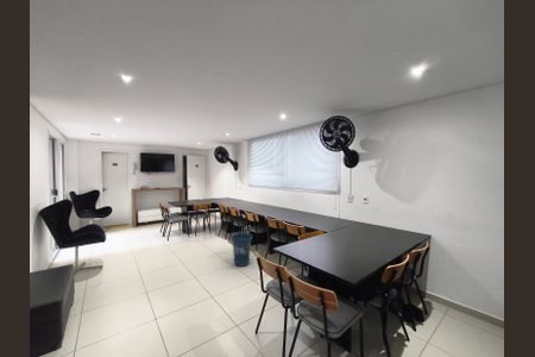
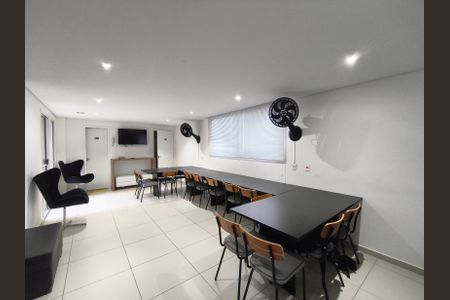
- trash bin [229,232,253,268]
